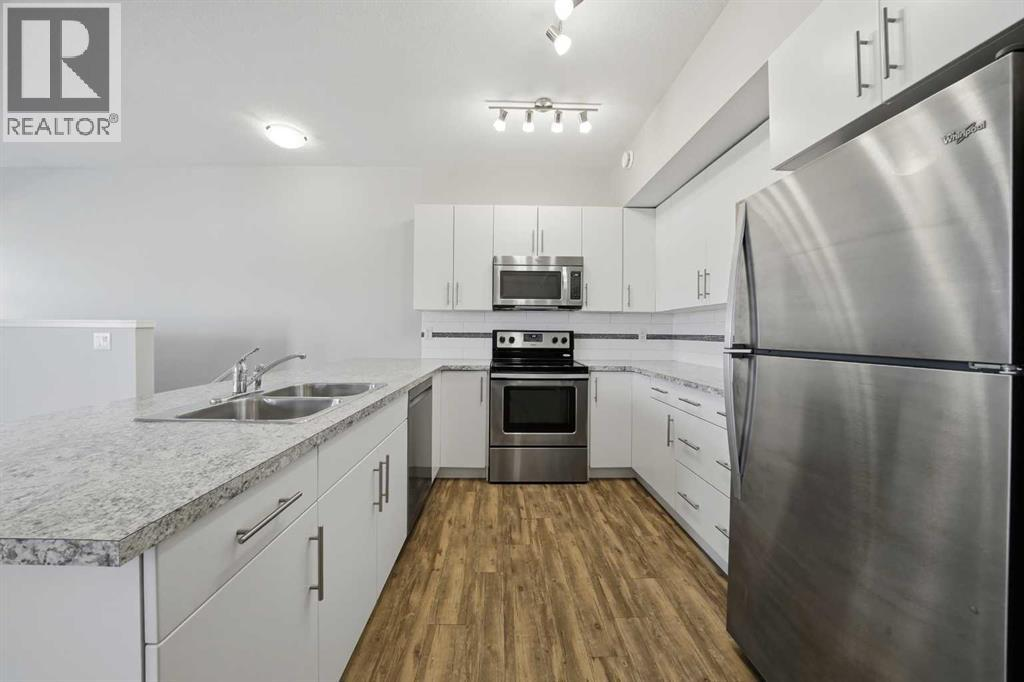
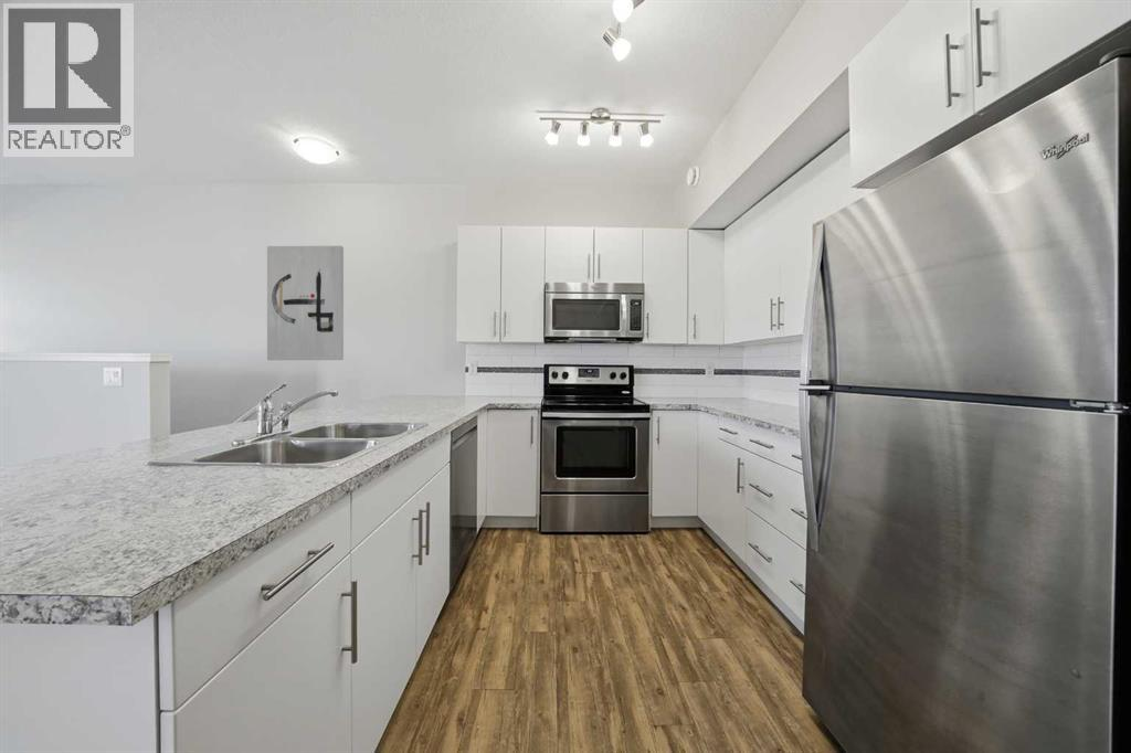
+ wall art [266,245,345,361]
